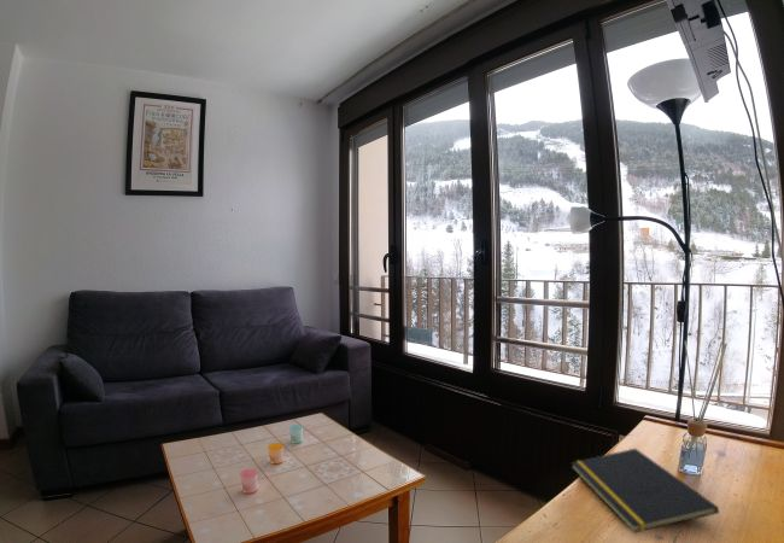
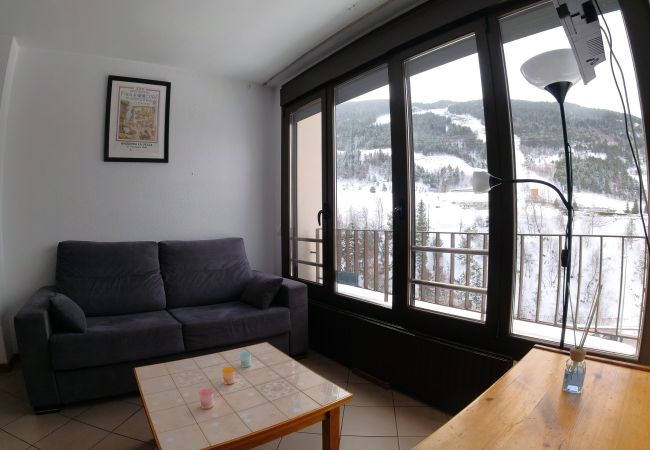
- notepad [569,448,720,535]
